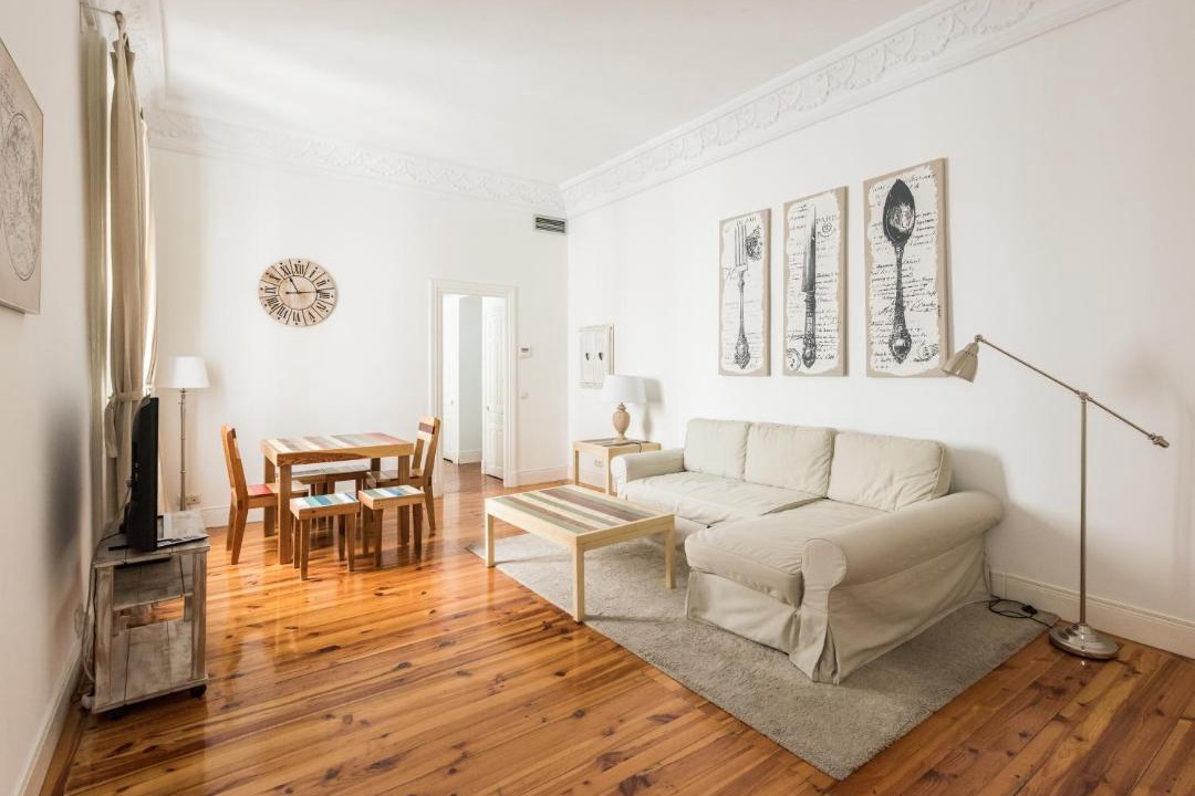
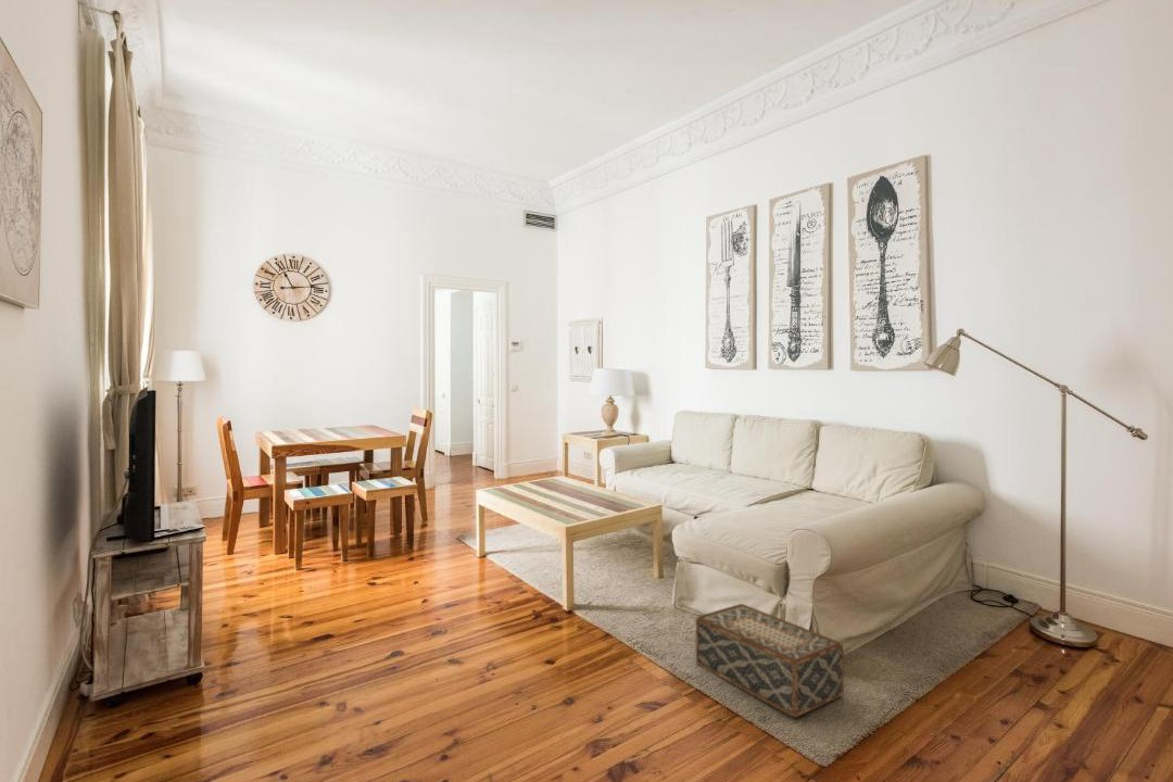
+ woven basket [695,603,845,719]
